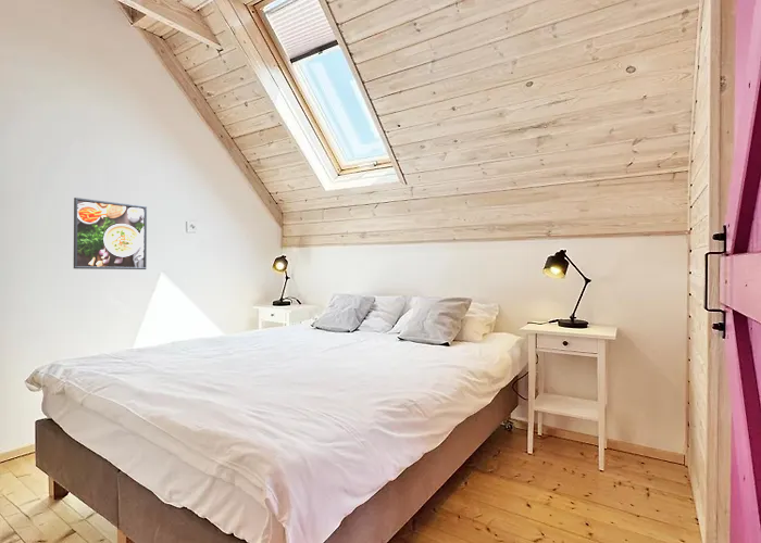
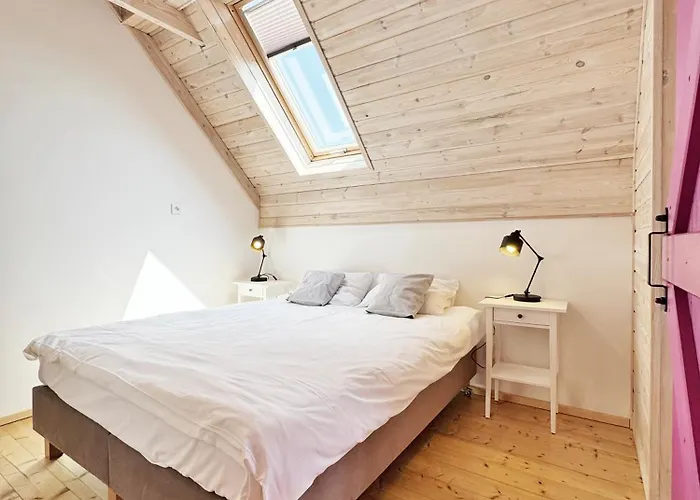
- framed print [73,197,148,270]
